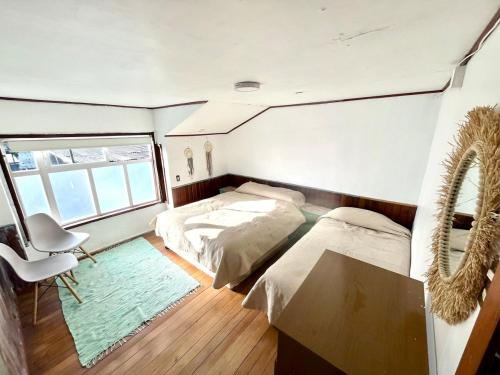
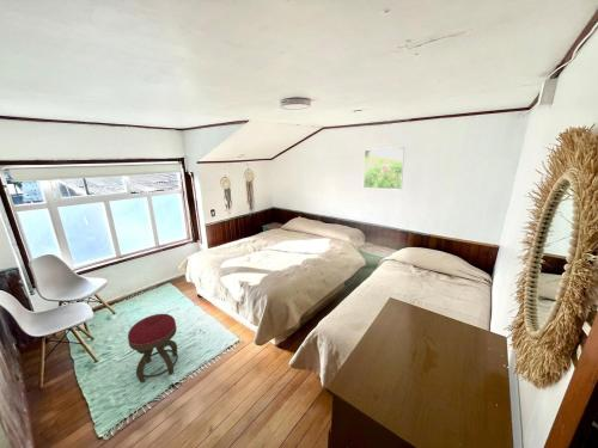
+ stool [127,313,179,383]
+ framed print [362,146,405,191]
